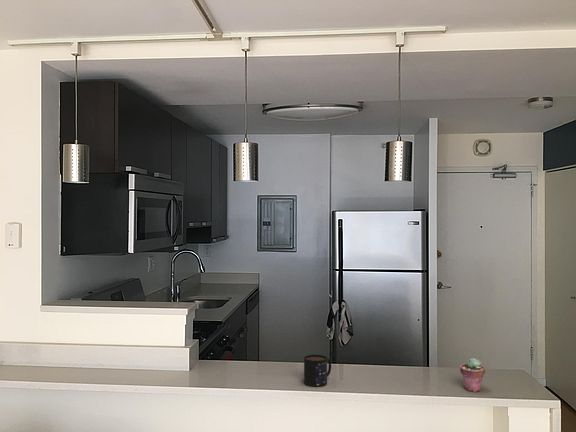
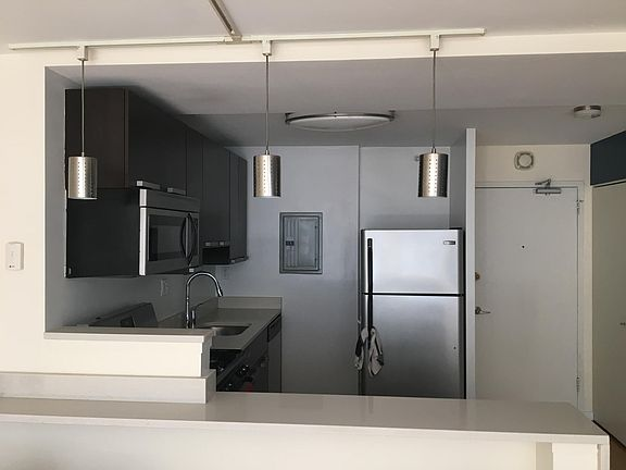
- potted succulent [459,357,486,393]
- mug [303,354,332,388]
